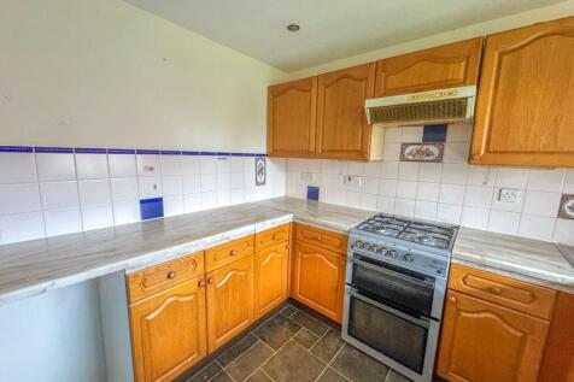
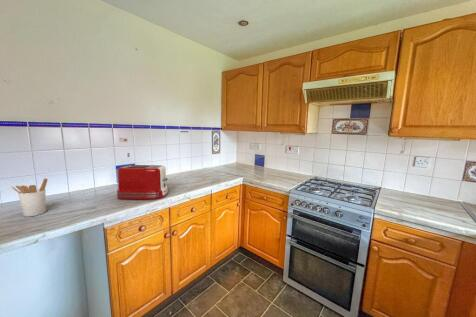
+ utensil holder [10,178,48,218]
+ toaster [116,164,169,201]
